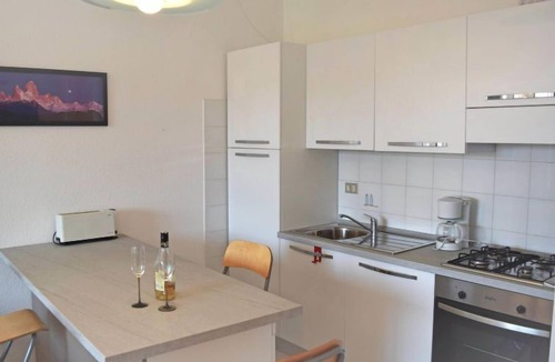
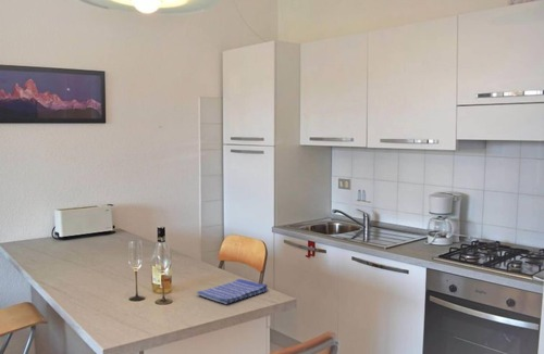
+ dish towel [196,278,269,305]
